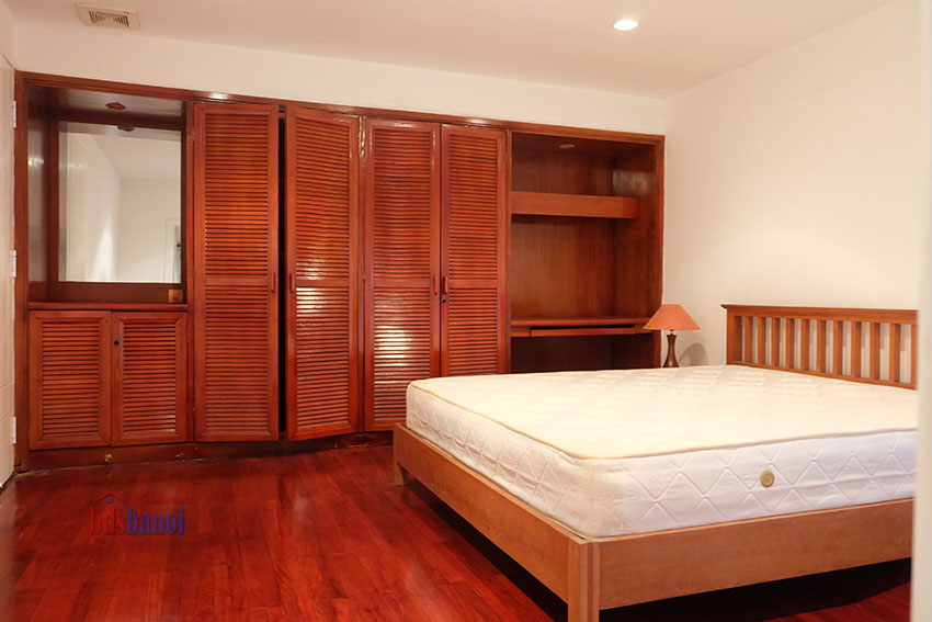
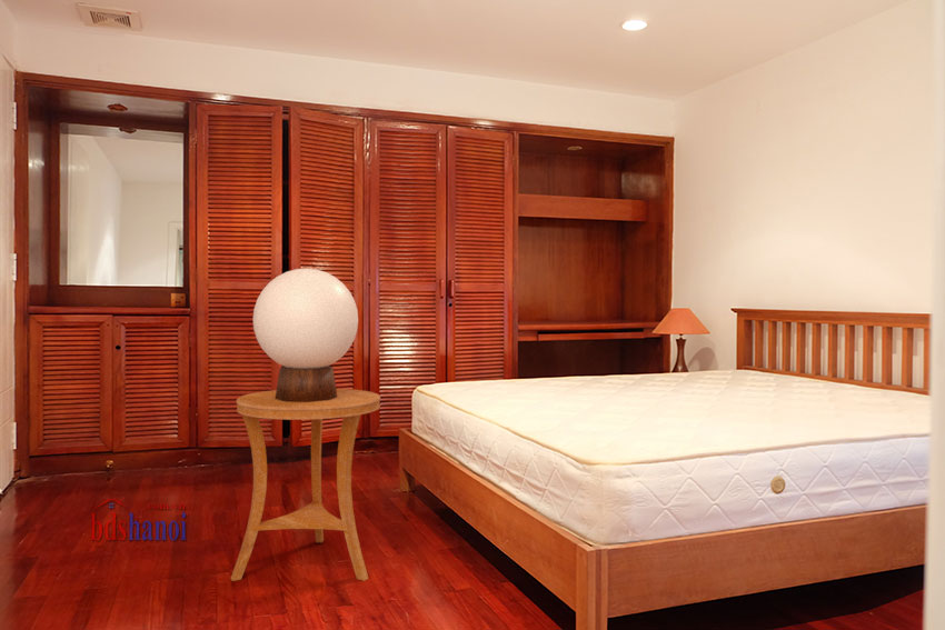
+ side table [229,388,381,582]
+ table lamp [252,268,359,402]
